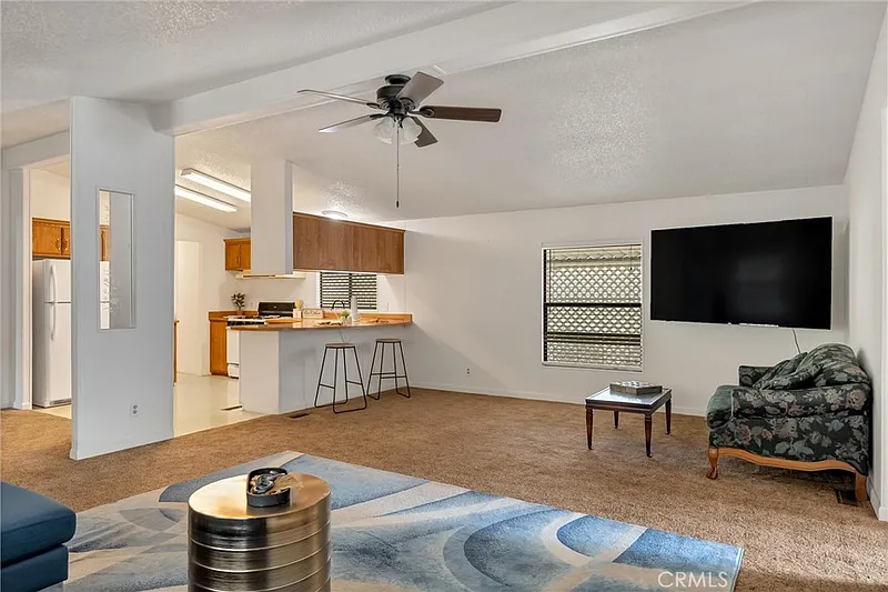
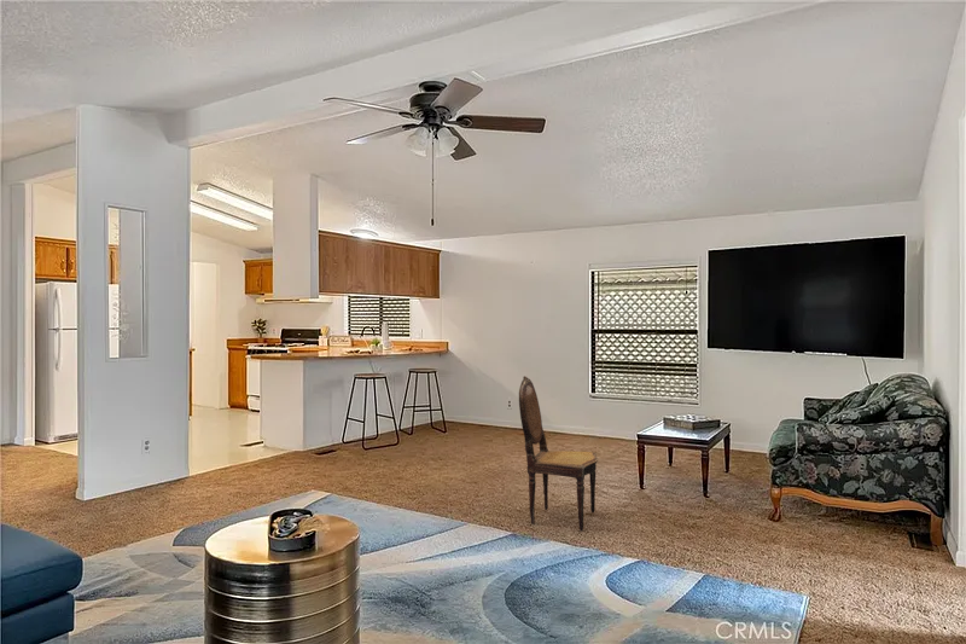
+ dining chair [518,375,599,532]
